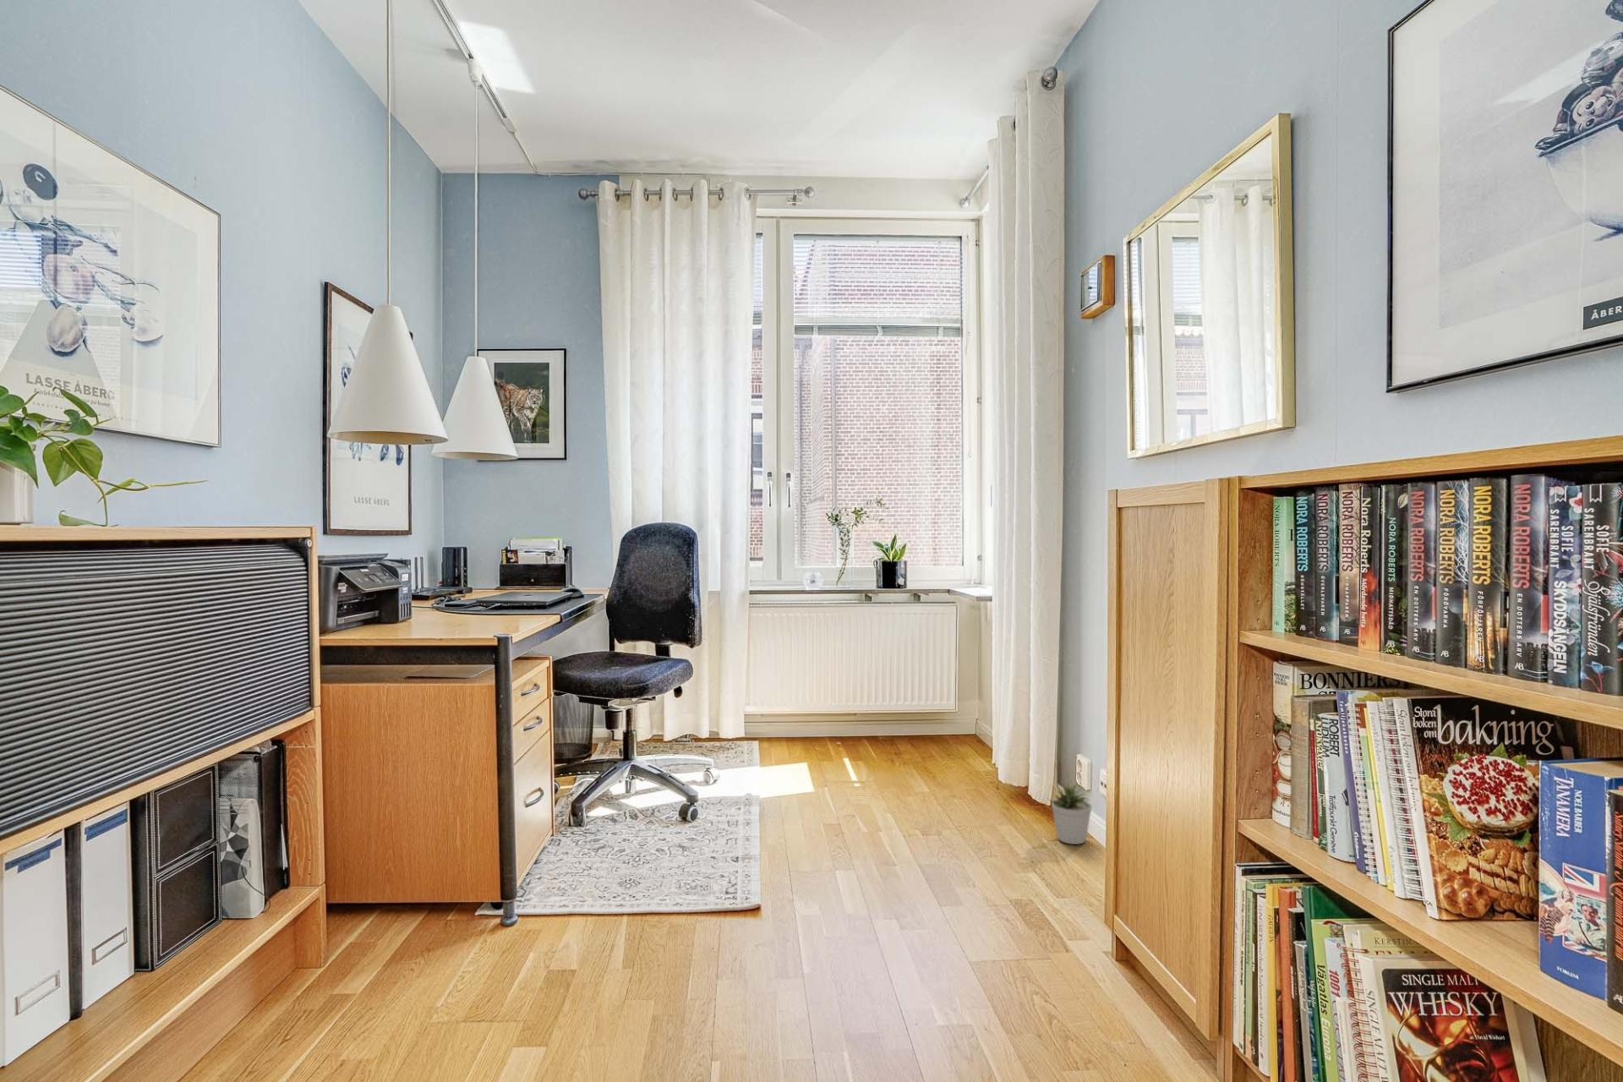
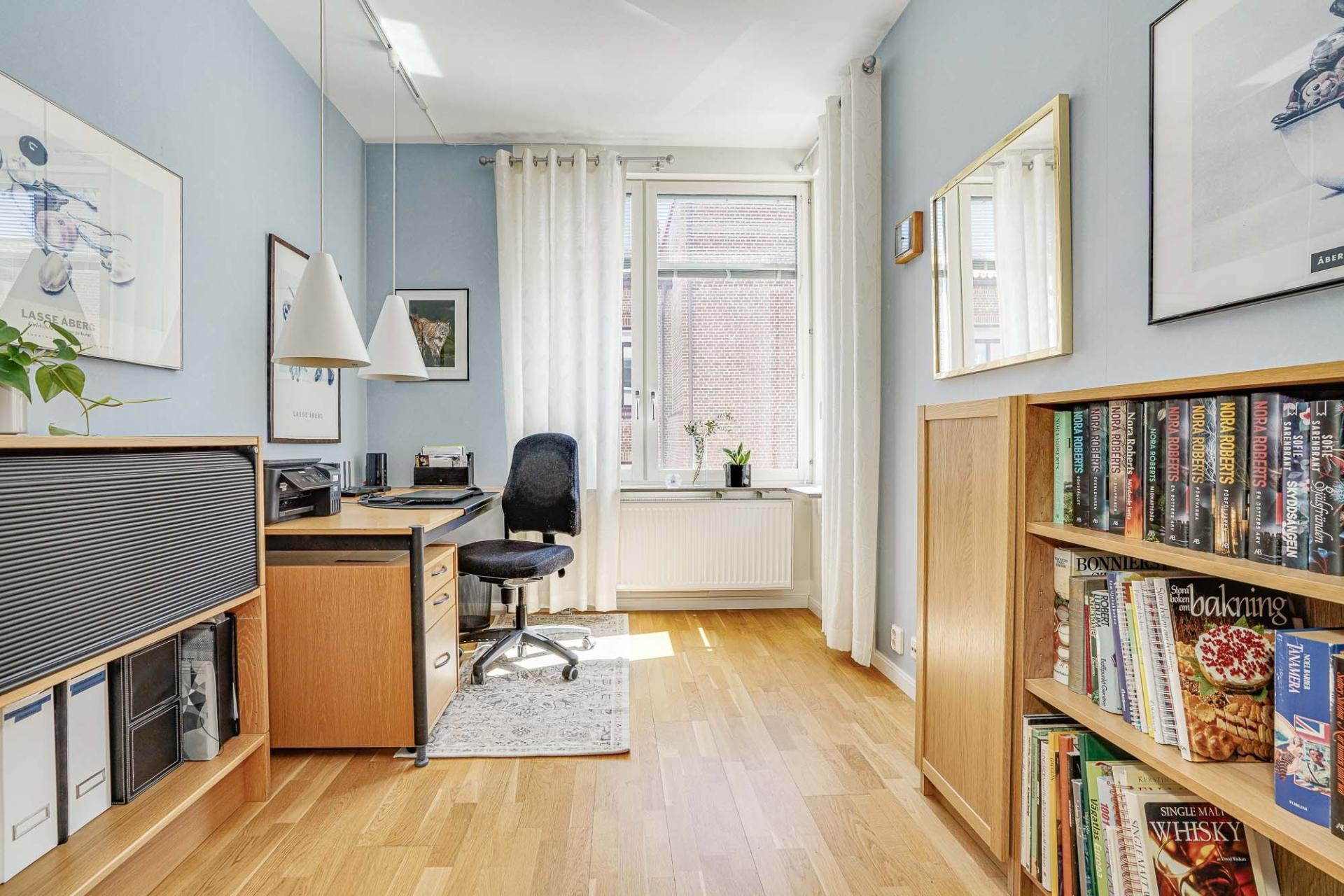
- potted plant [1046,781,1093,845]
